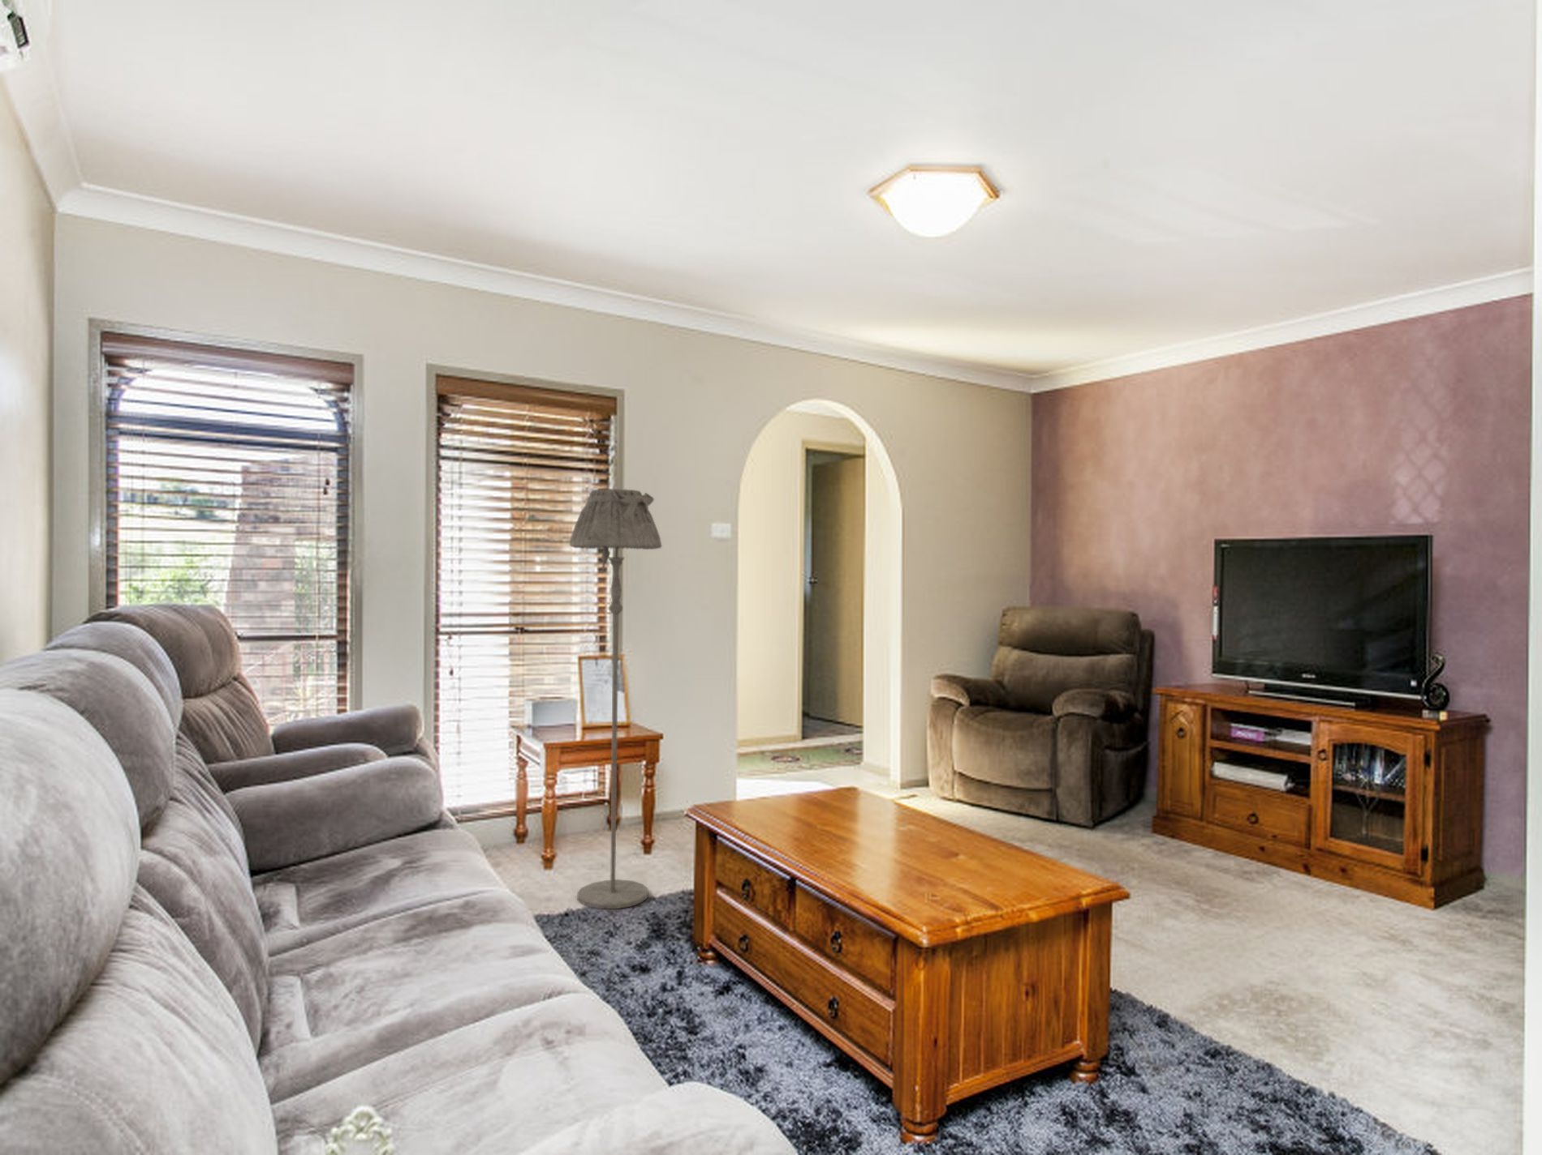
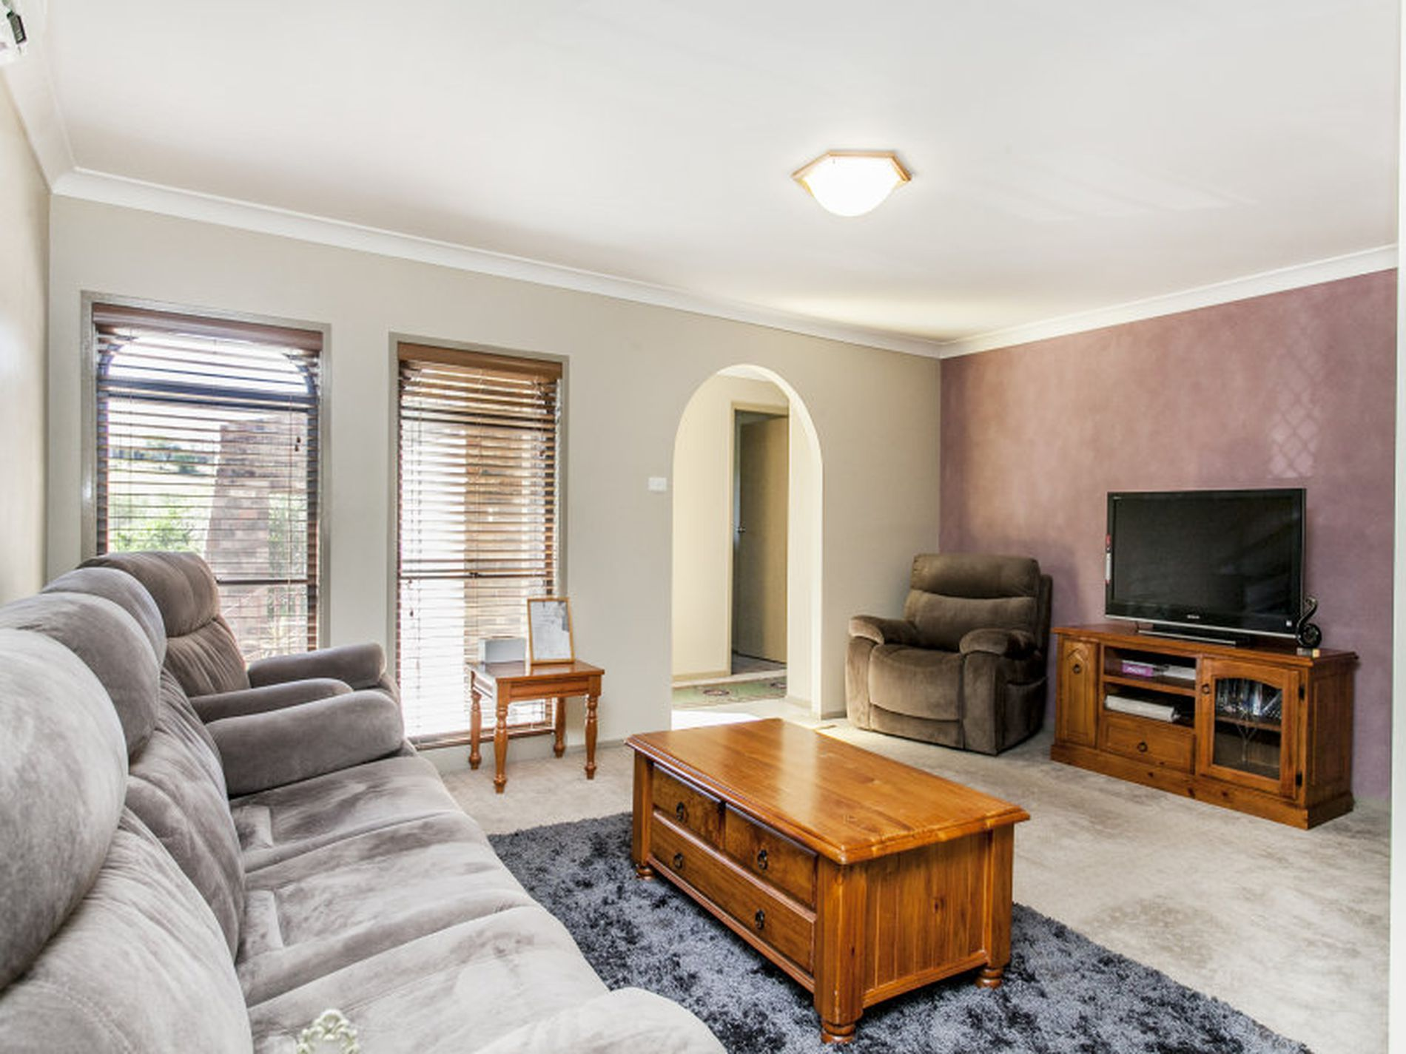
- floor lamp [569,488,663,910]
